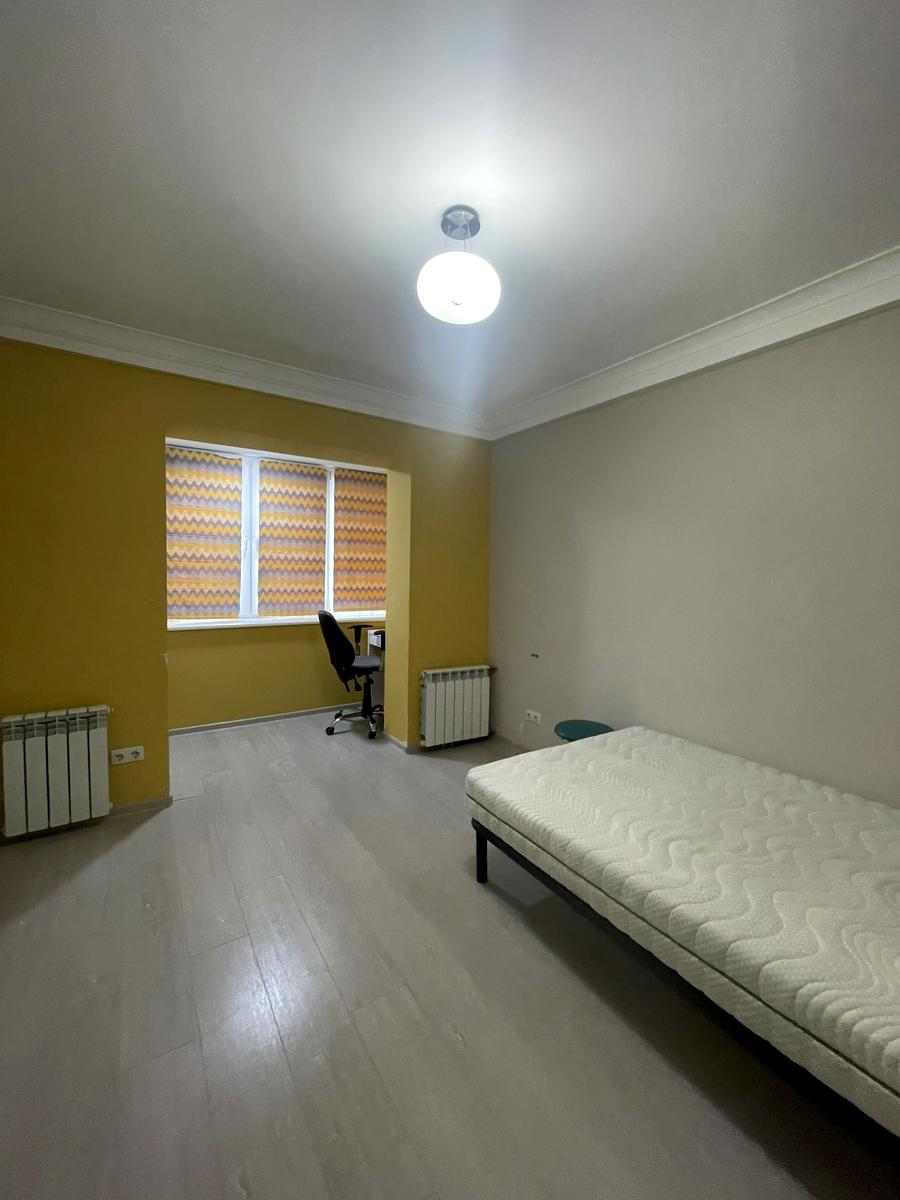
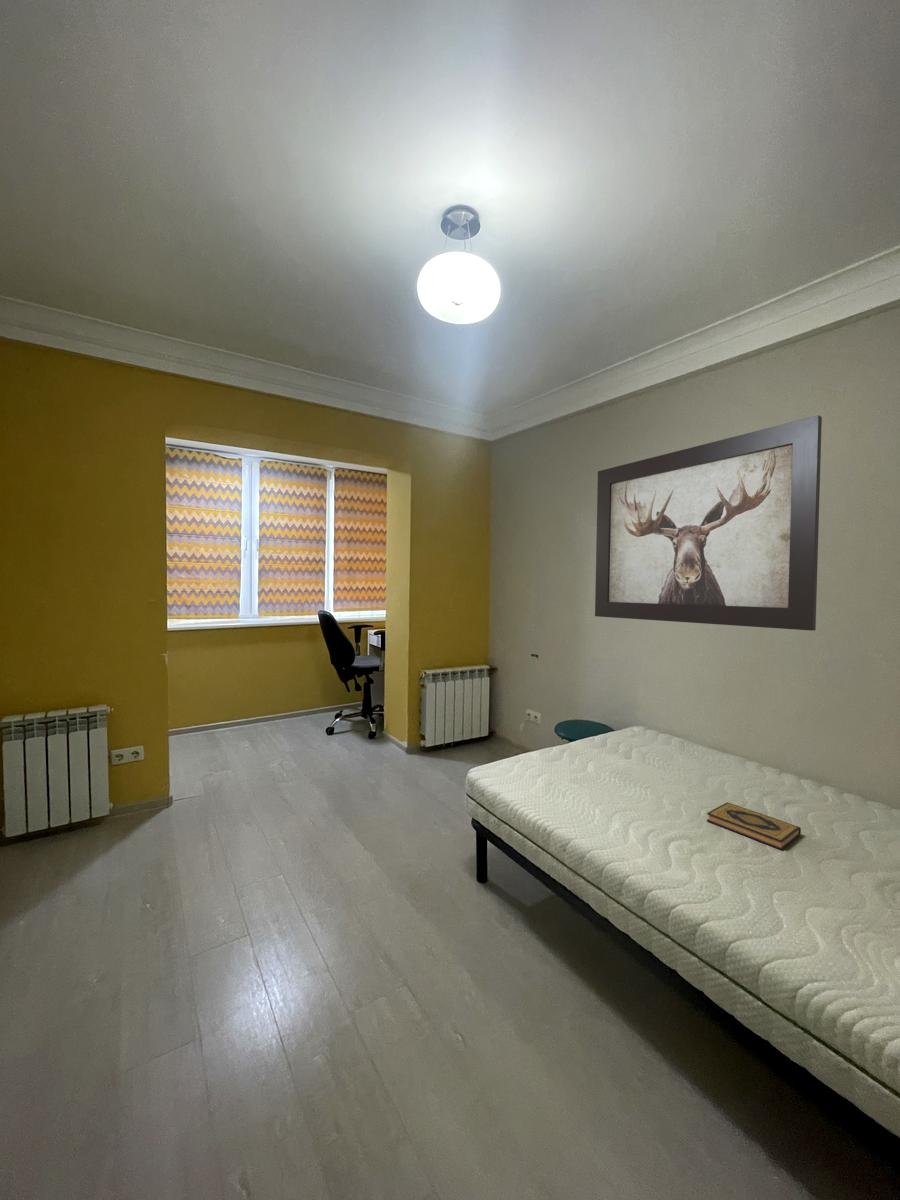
+ hardback book [706,801,802,851]
+ wall art [594,414,823,632]
